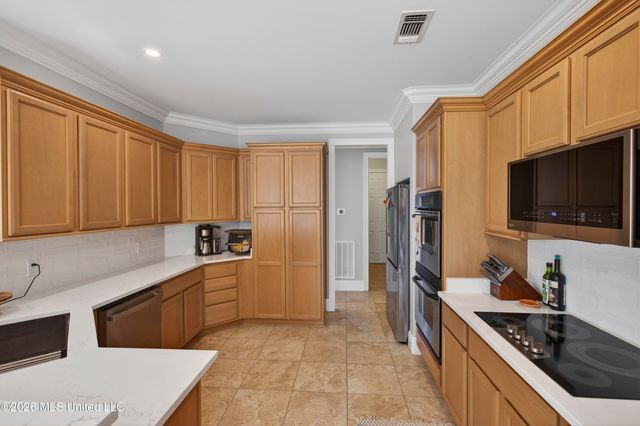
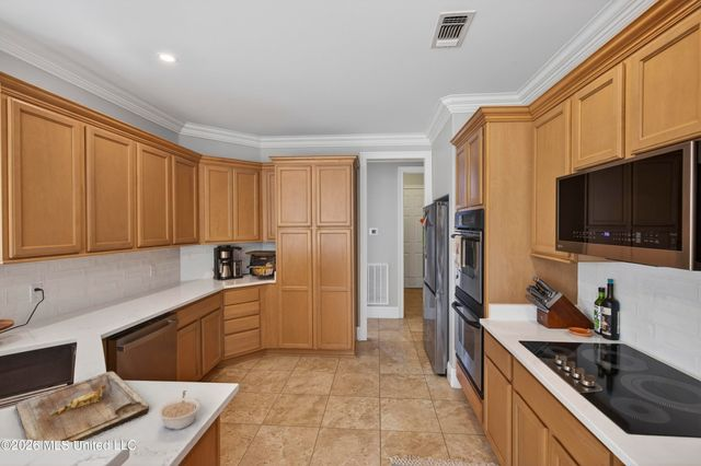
+ cutting board [14,371,150,443]
+ legume [157,389,202,431]
